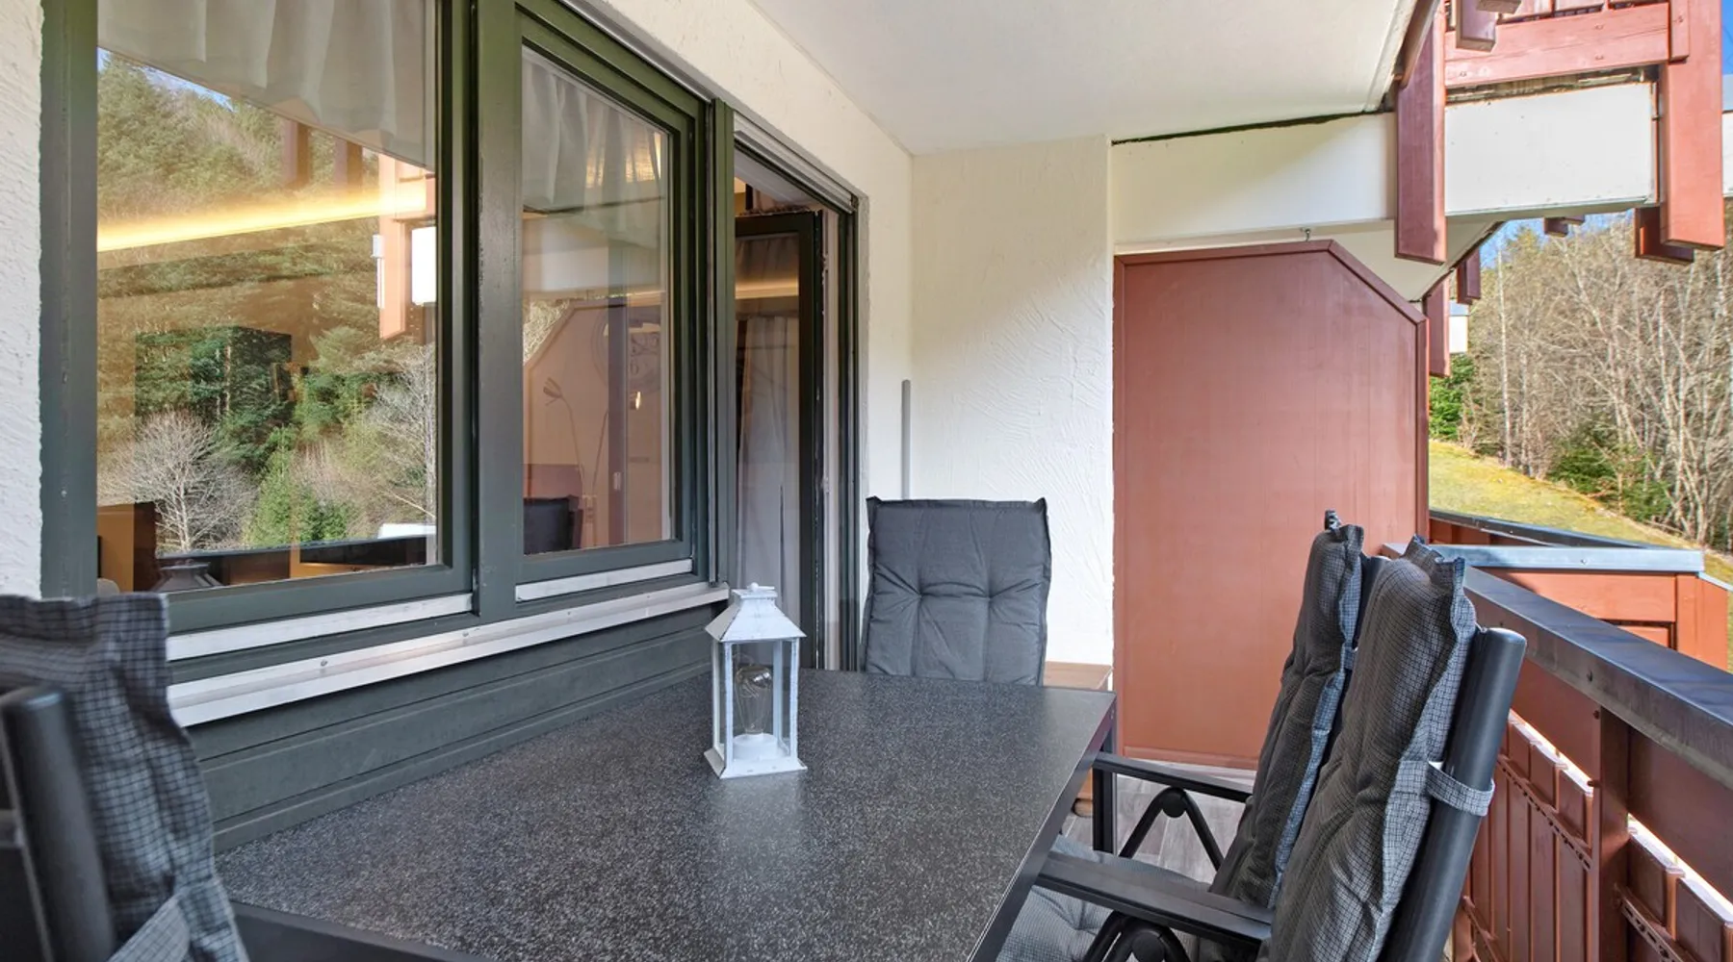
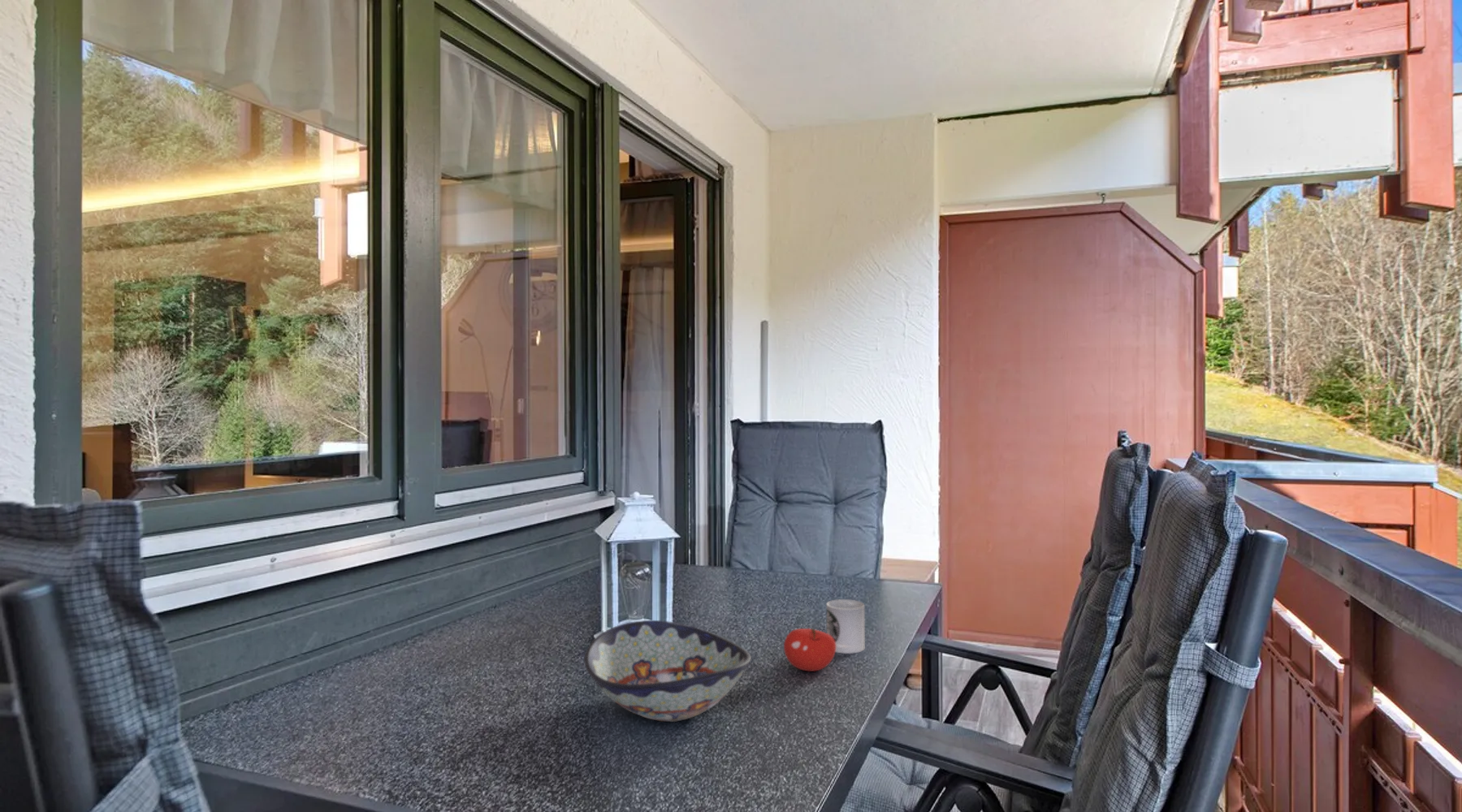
+ decorative bowl [584,620,752,723]
+ fruit [783,628,836,672]
+ cup [826,598,865,654]
